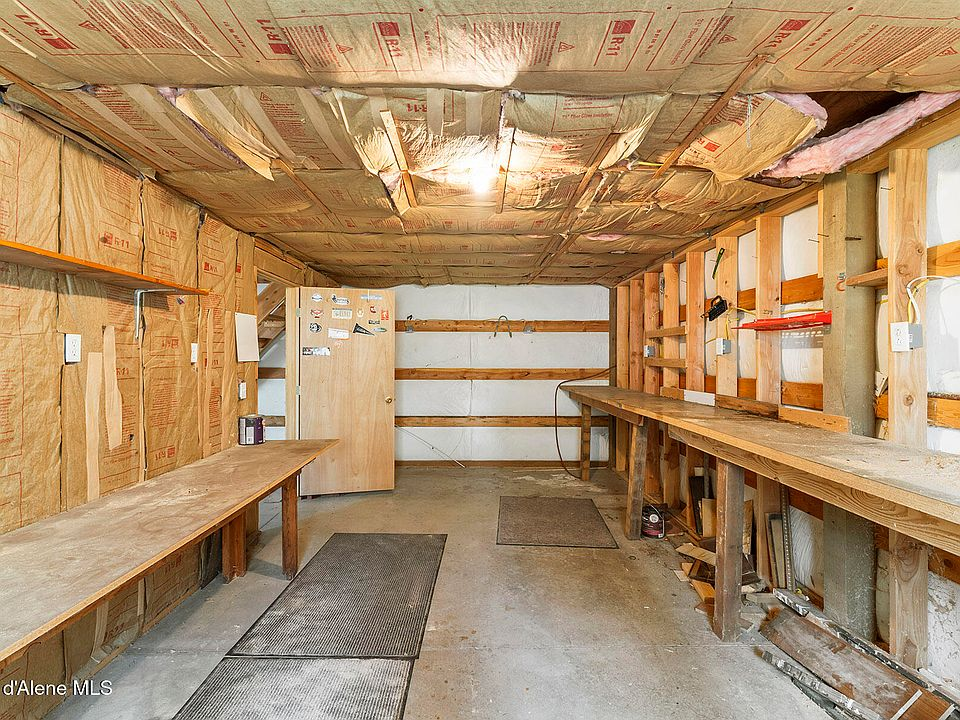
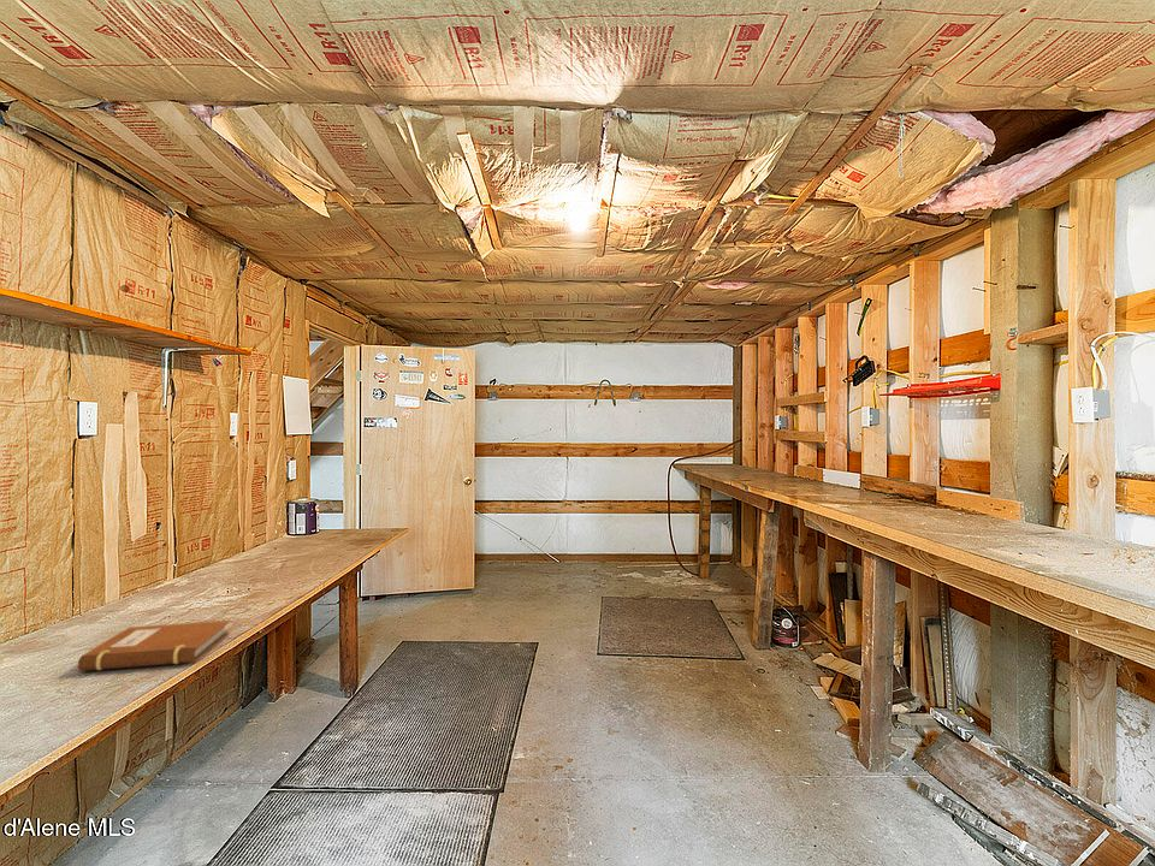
+ notebook [77,619,230,672]
